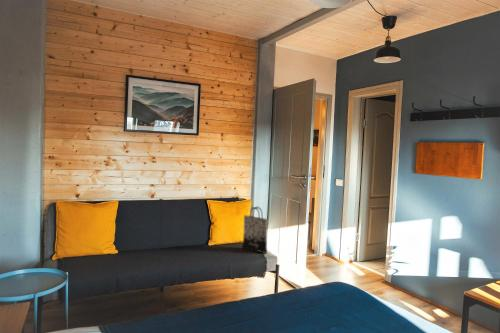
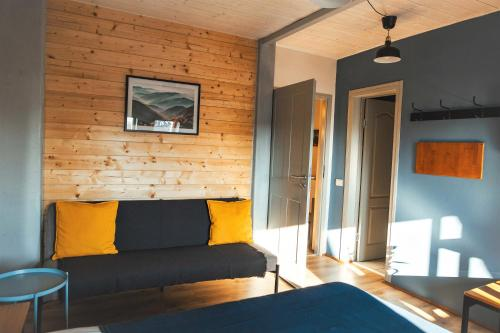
- tote bag [241,206,269,254]
